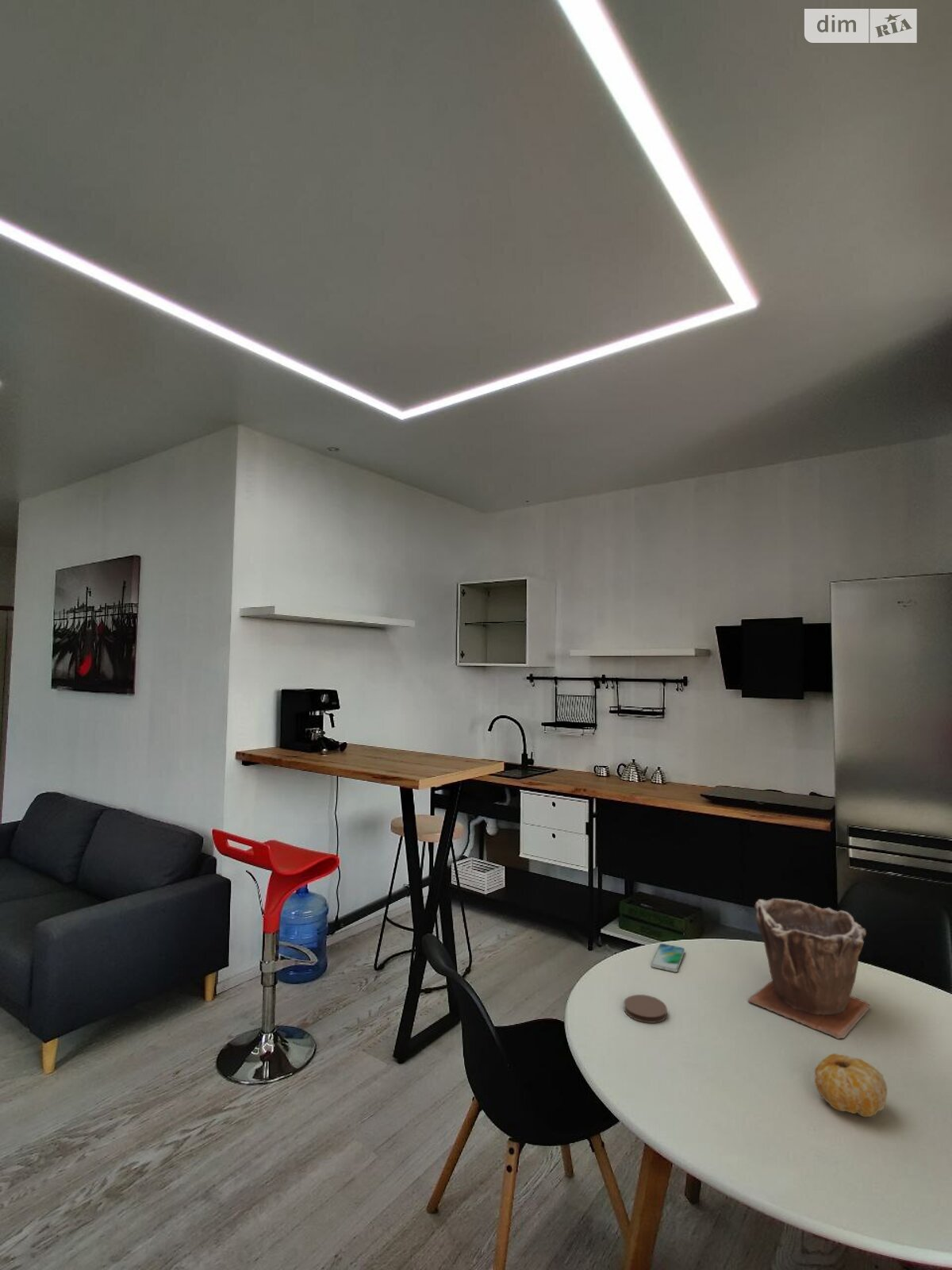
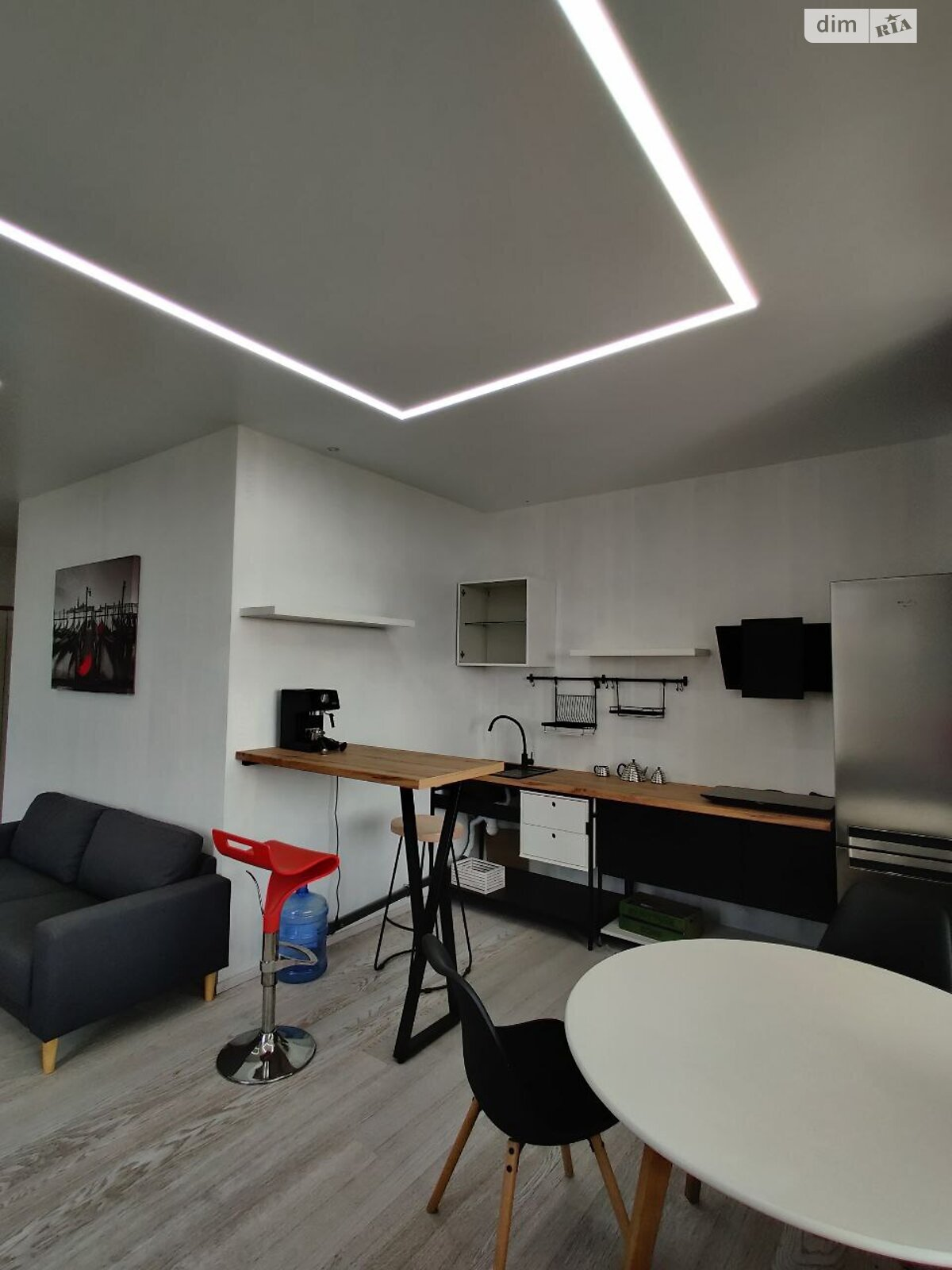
- fruit [814,1053,889,1118]
- smartphone [650,943,685,973]
- coaster [624,994,668,1024]
- plant pot [747,898,871,1040]
